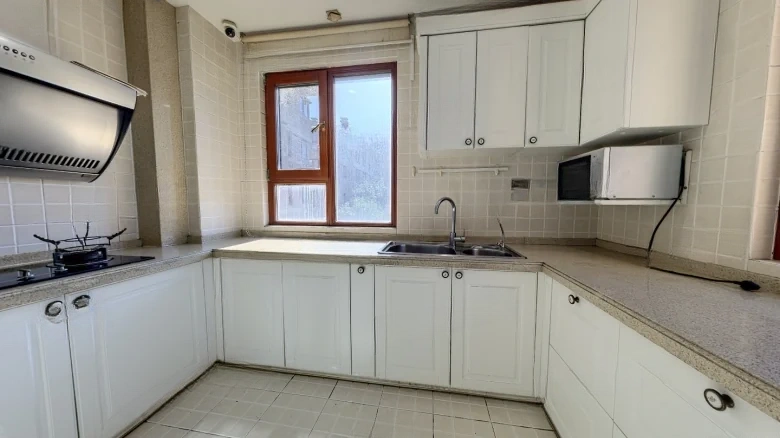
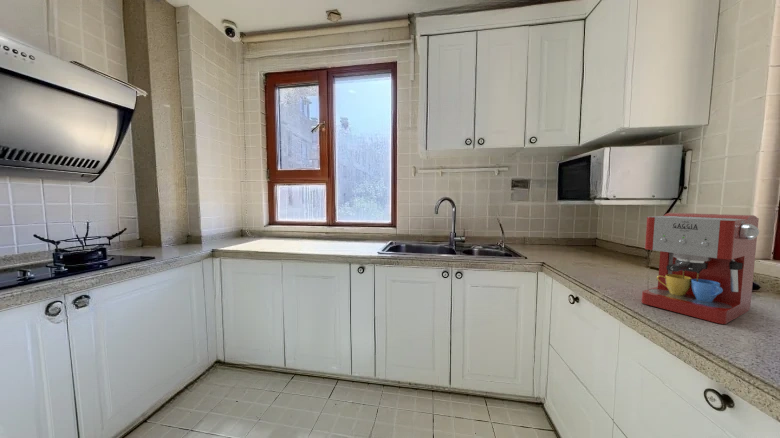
+ coffee maker [641,212,760,325]
